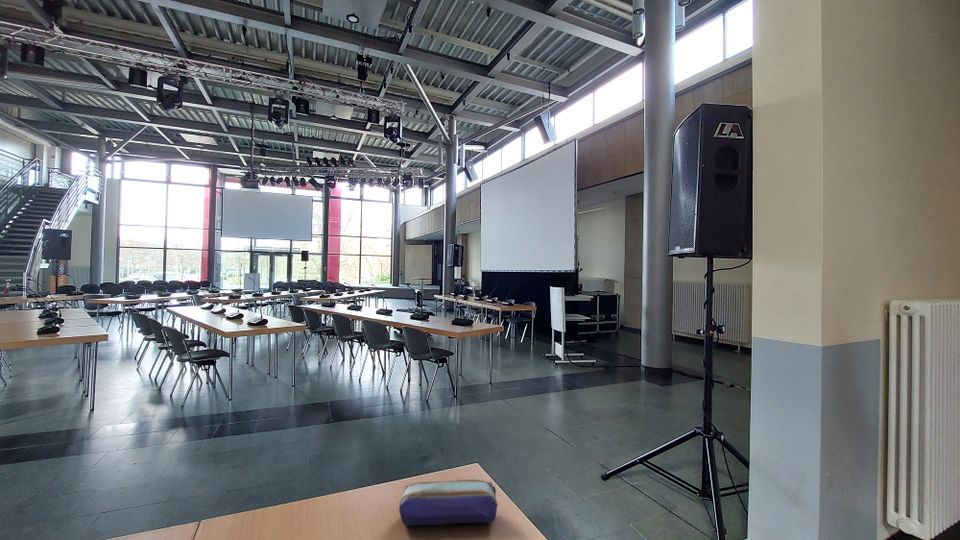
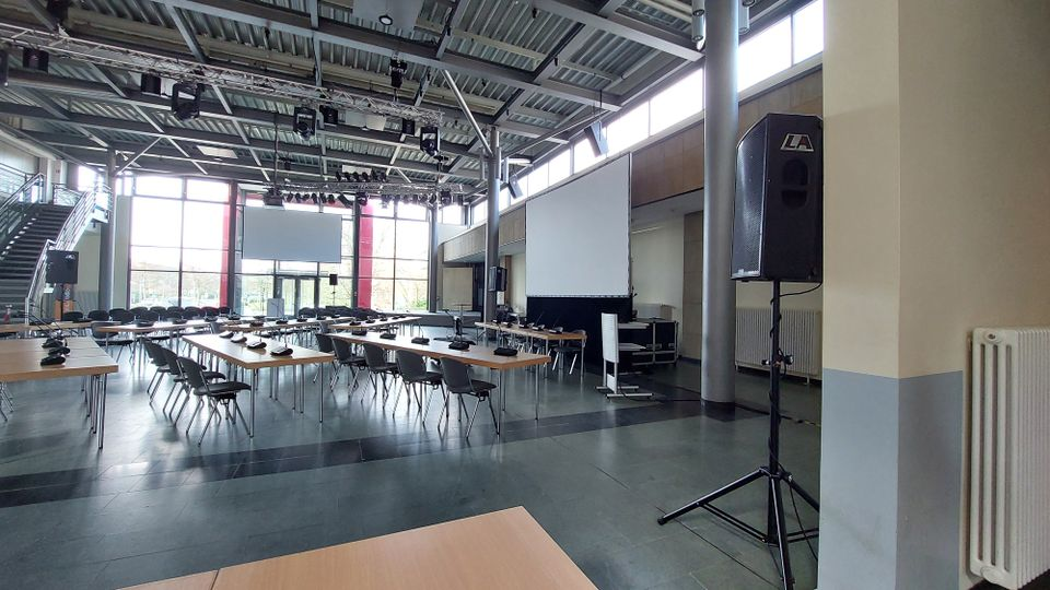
- pencil case [398,478,499,527]
